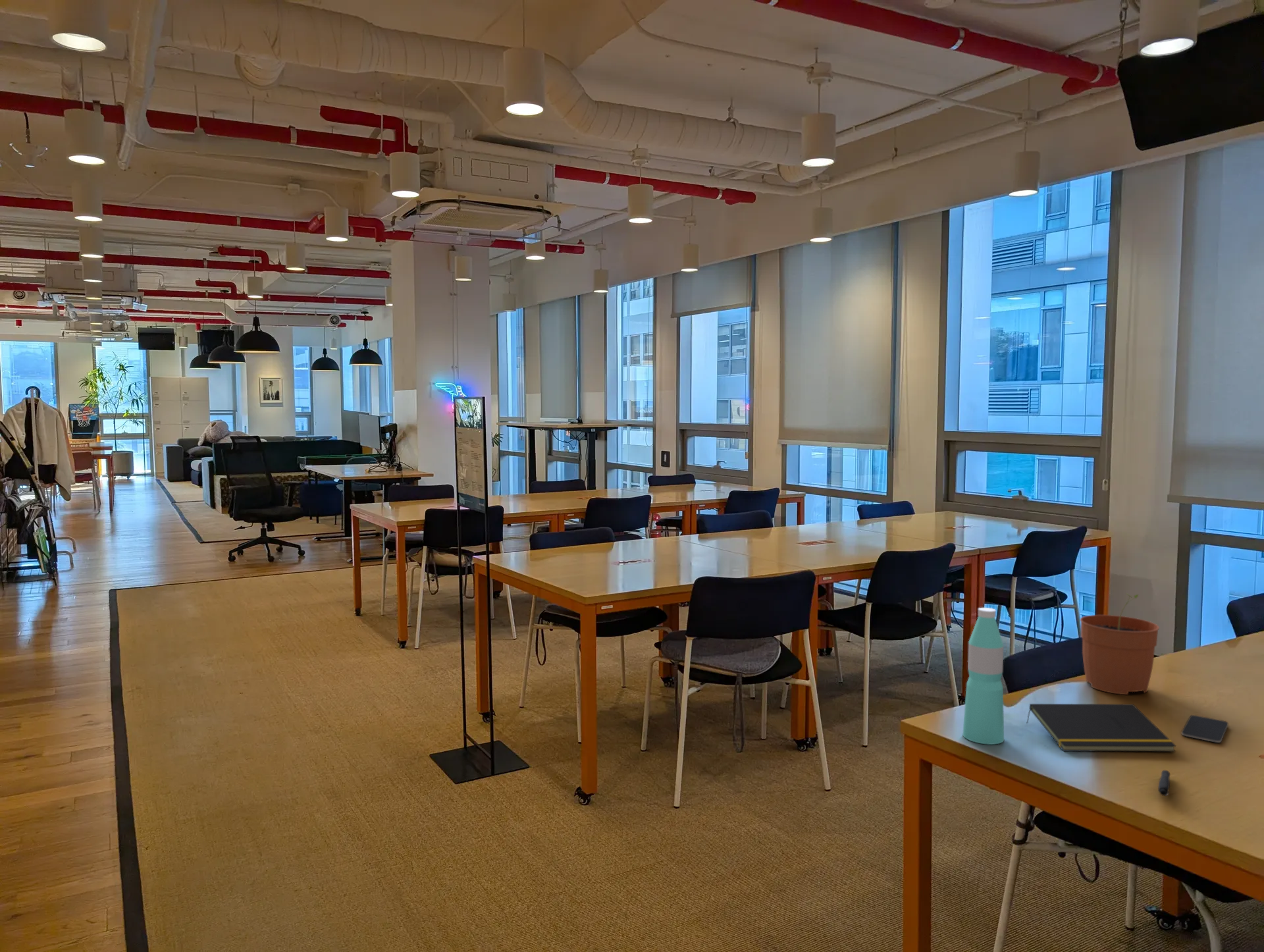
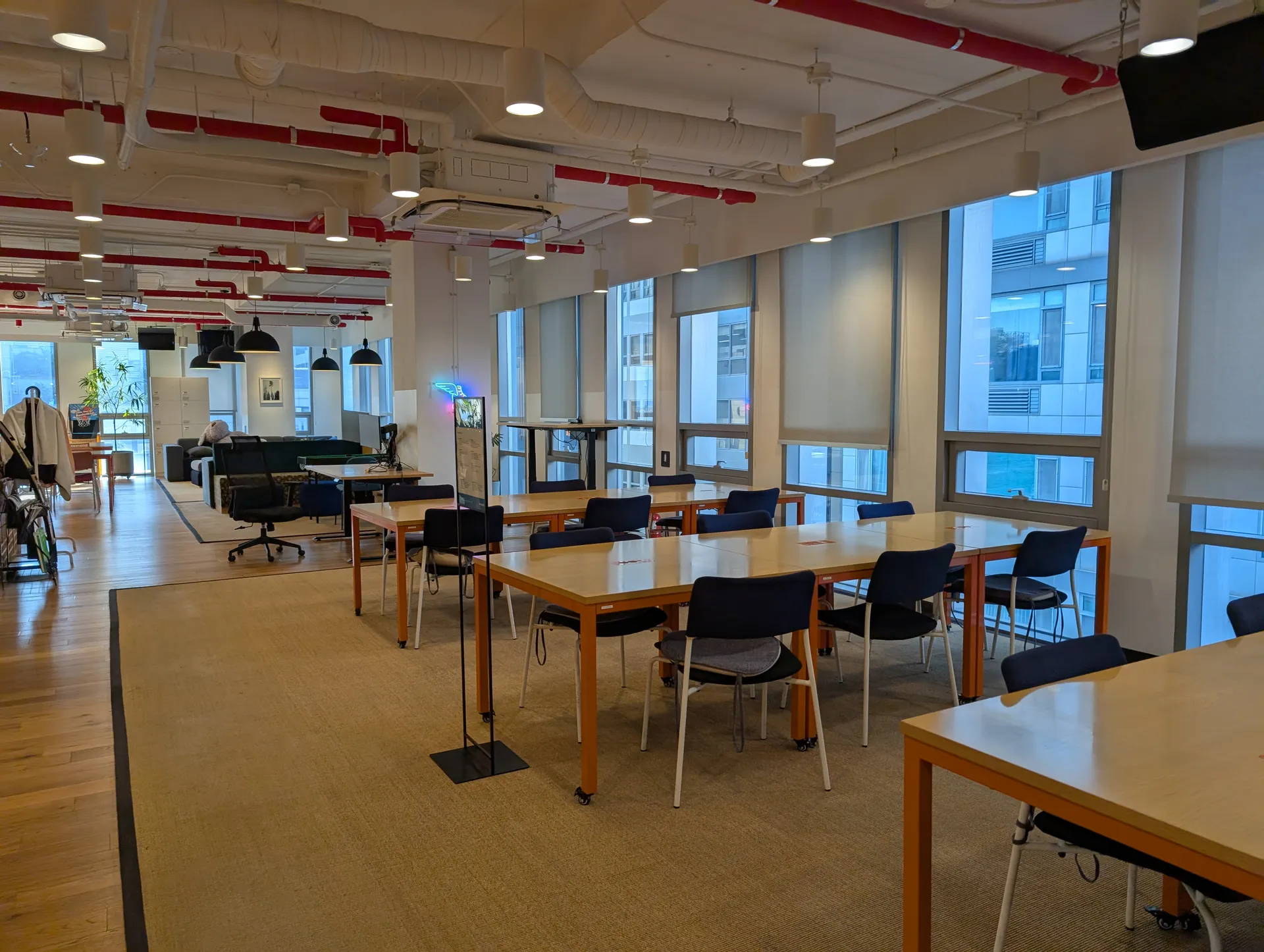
- water bottle [962,607,1005,745]
- plant pot [1079,593,1160,695]
- smartphone [1181,714,1229,743]
- pen [1158,770,1171,797]
- notepad [1026,703,1177,753]
